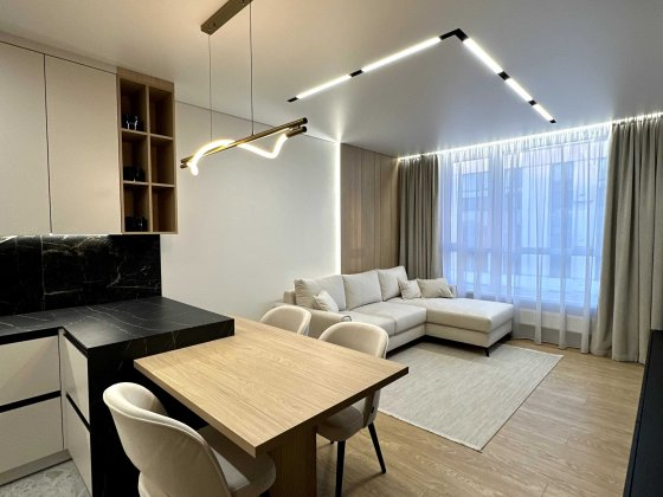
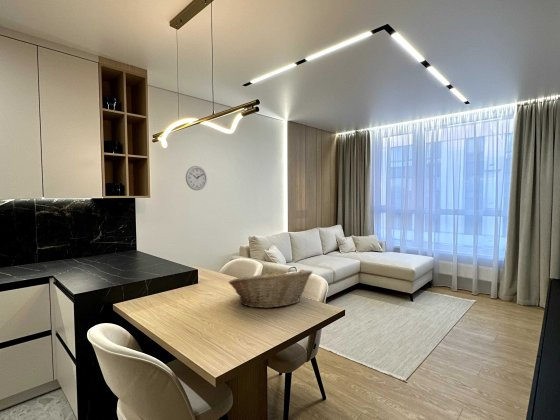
+ wall clock [185,165,208,191]
+ fruit basket [228,269,313,309]
